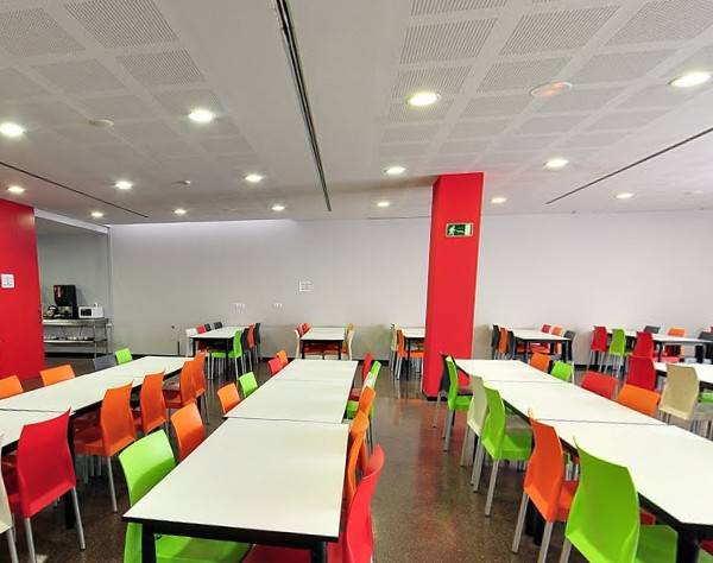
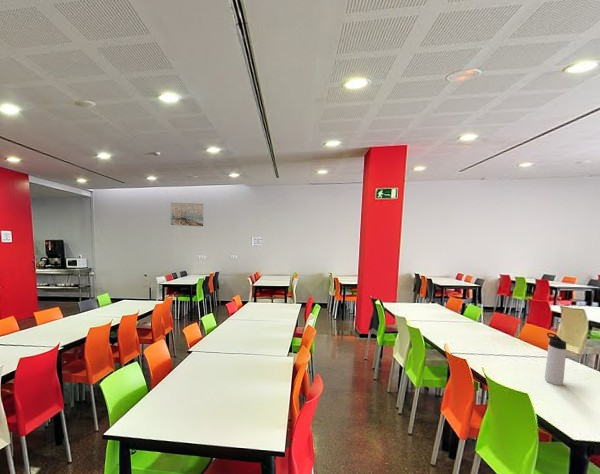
+ thermos bottle [544,332,567,386]
+ wall art [170,202,204,227]
